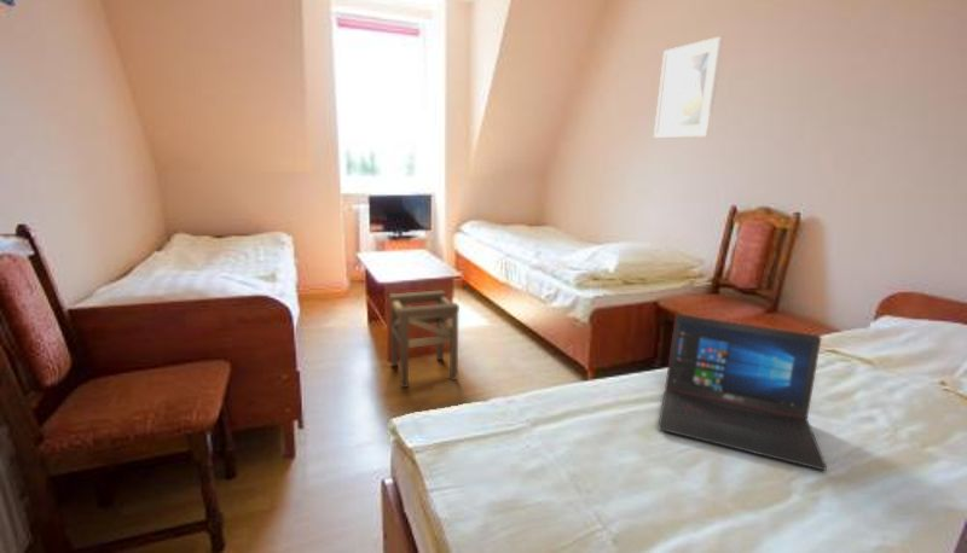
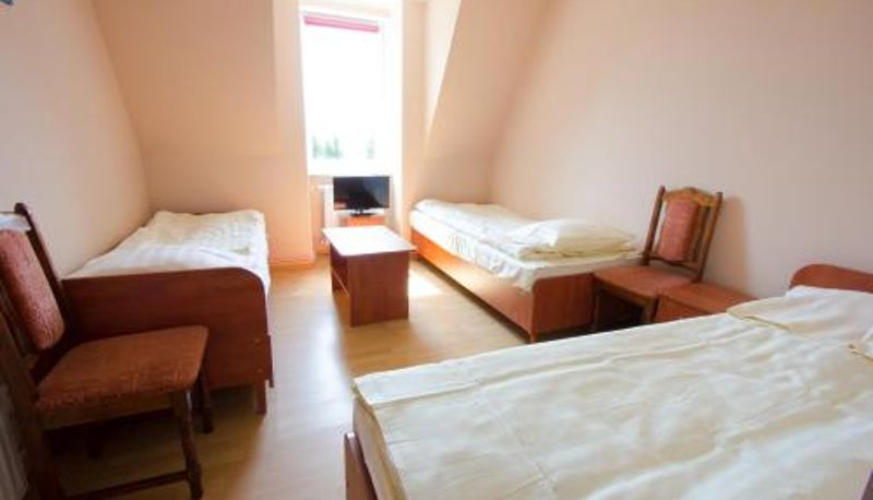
- laptop [656,313,828,472]
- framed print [653,35,724,139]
- stool [388,290,461,389]
